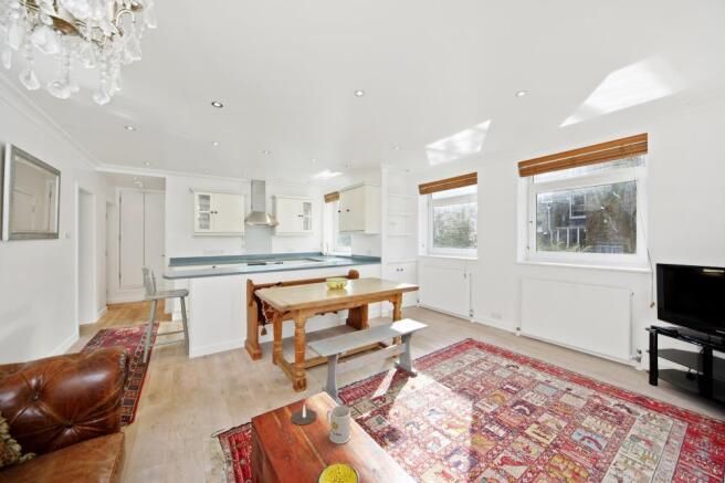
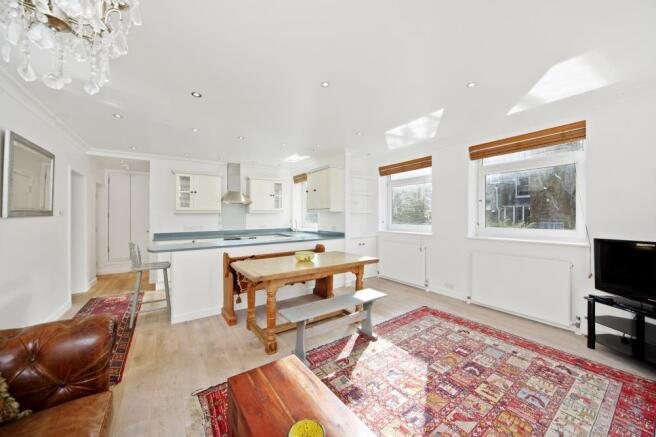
- candle [291,403,318,426]
- mug [326,405,353,445]
